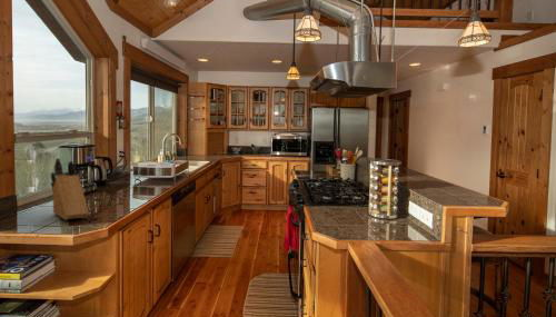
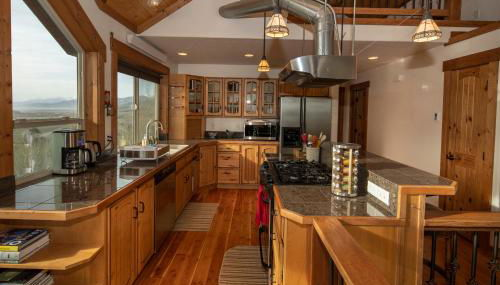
- knife block [50,157,90,221]
